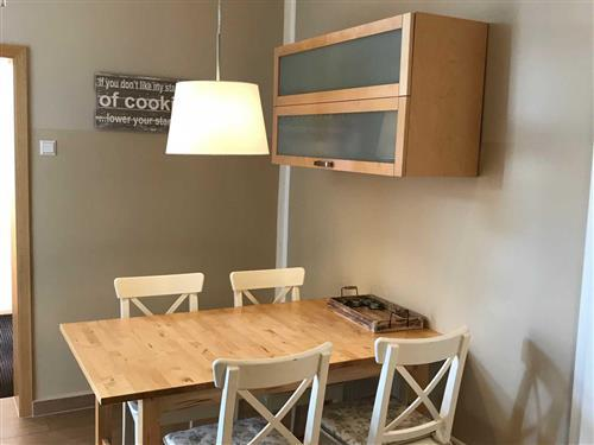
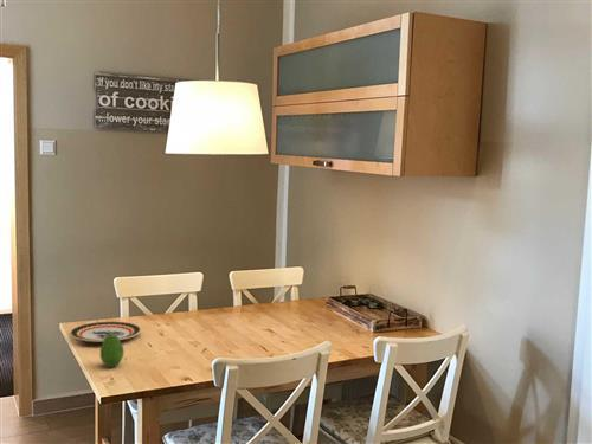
+ fruit [99,333,124,368]
+ plate [69,321,142,343]
